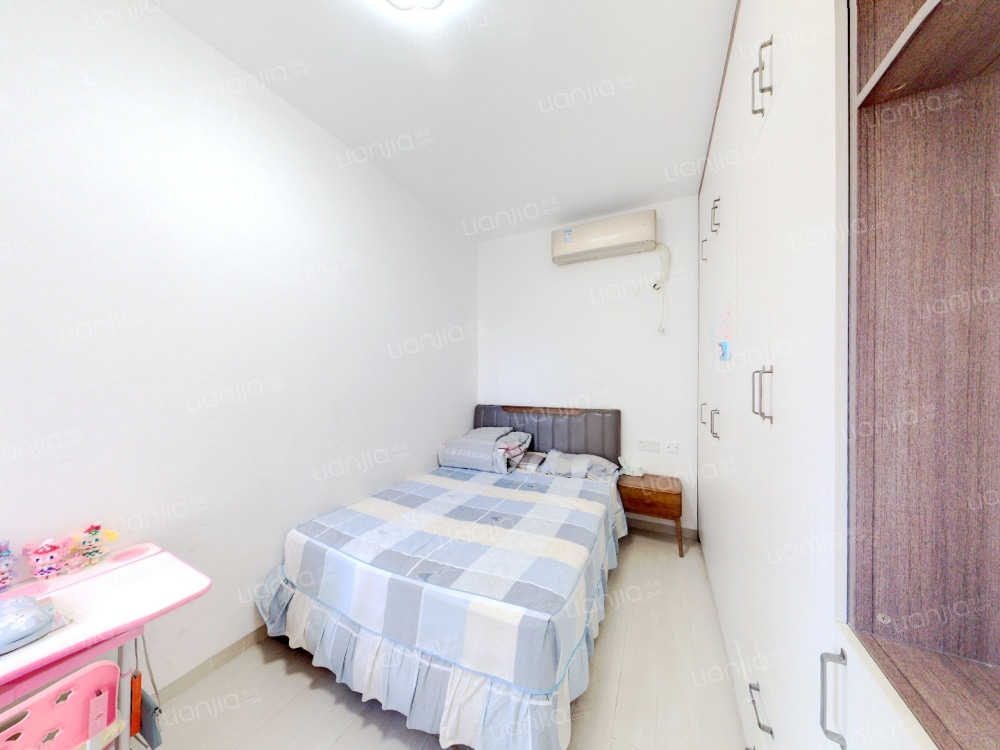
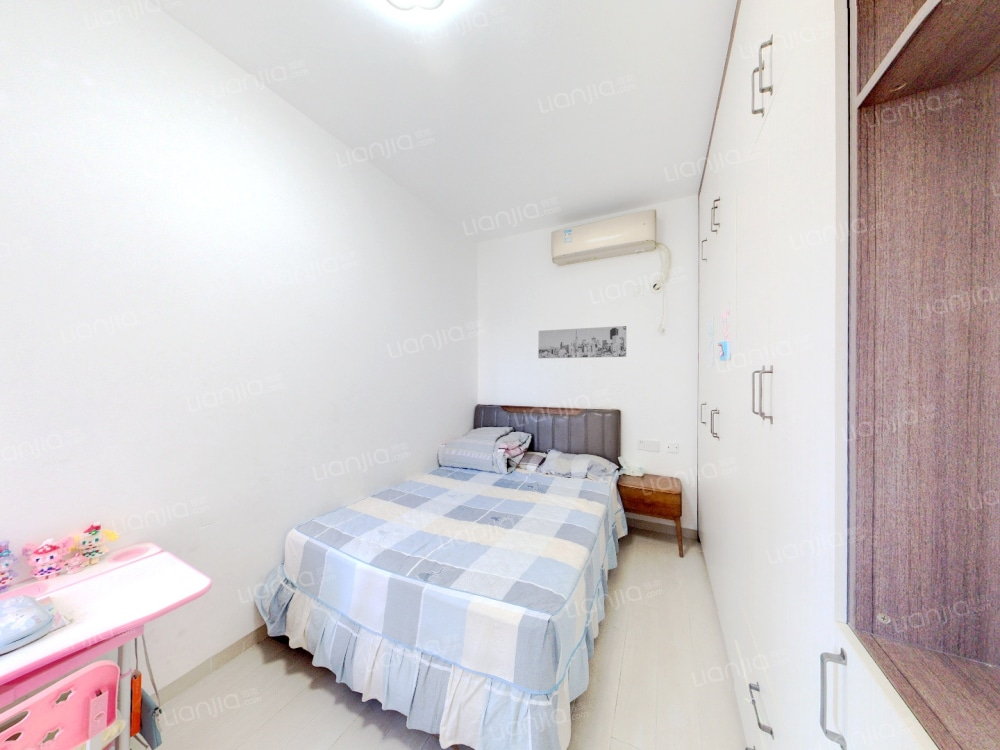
+ wall art [537,325,627,359]
